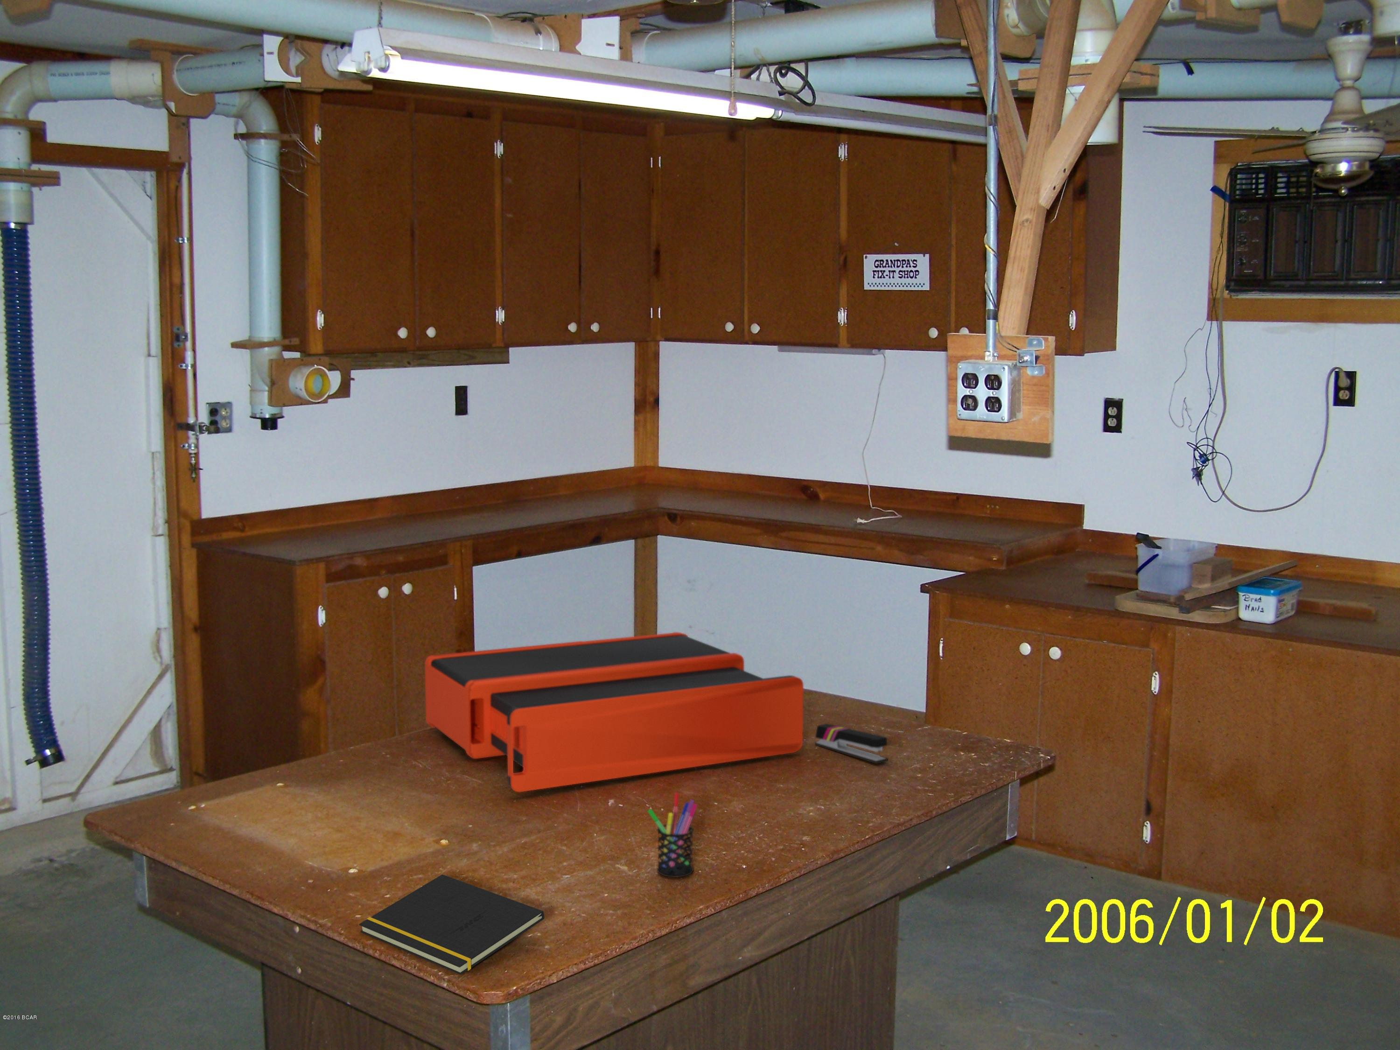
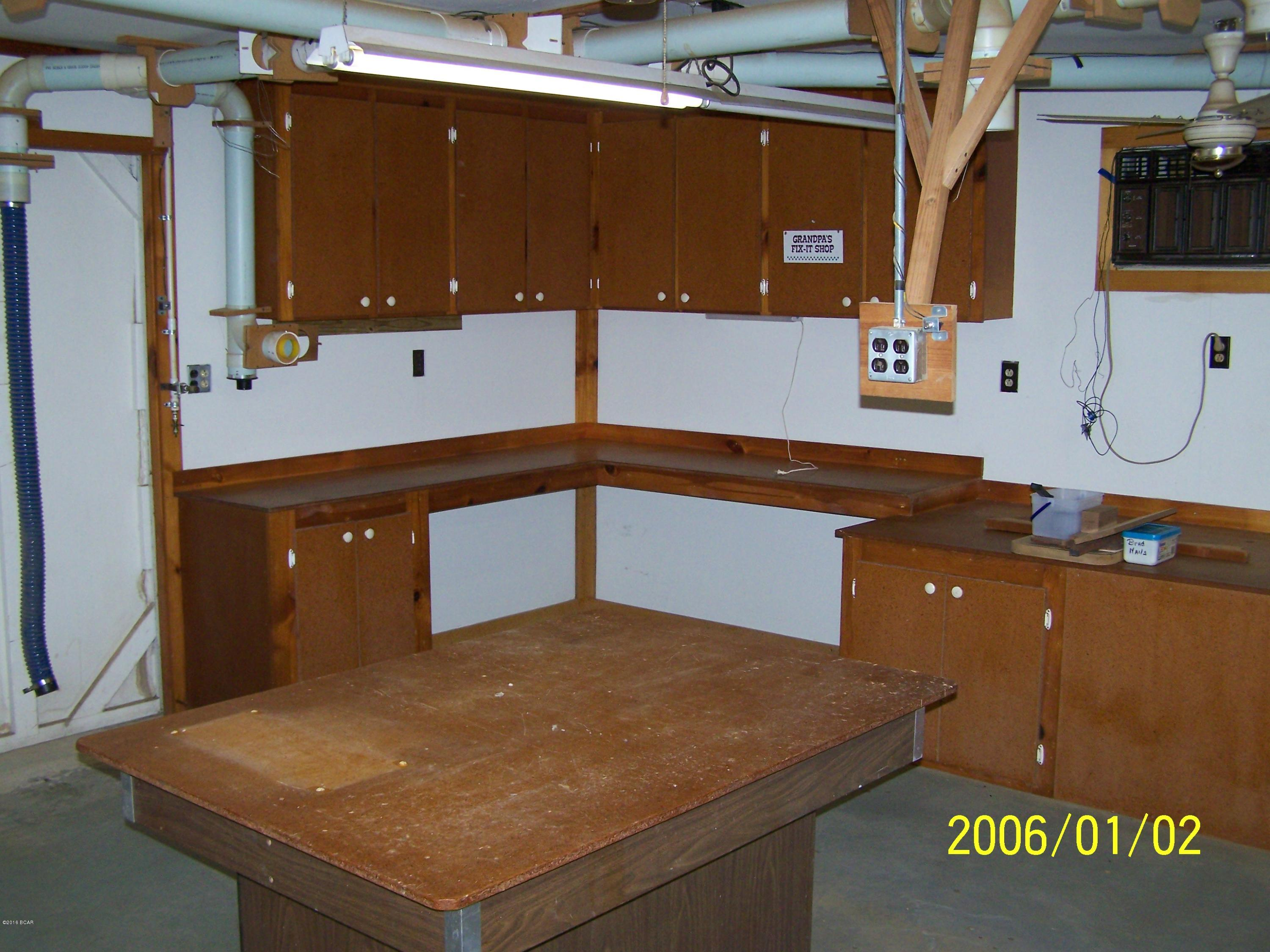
- notepad [359,874,545,975]
- toolbox [424,632,804,793]
- stapler [815,724,889,764]
- pen holder [647,792,698,878]
